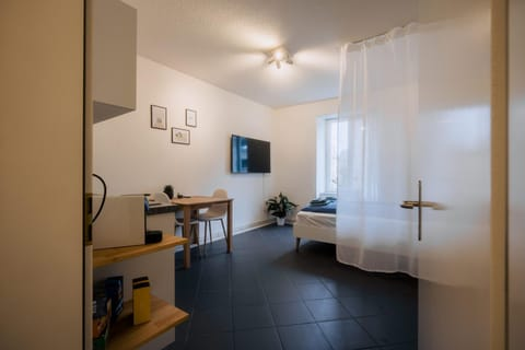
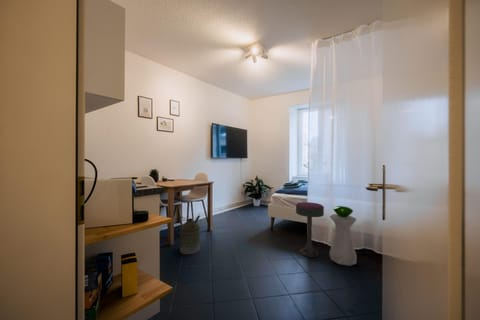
+ vase [329,205,357,267]
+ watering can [176,215,201,255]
+ bar stool [295,201,325,258]
